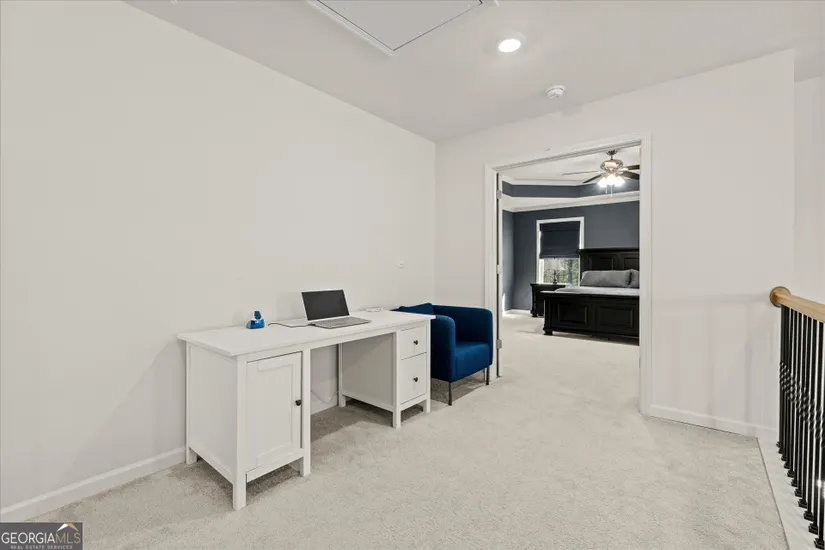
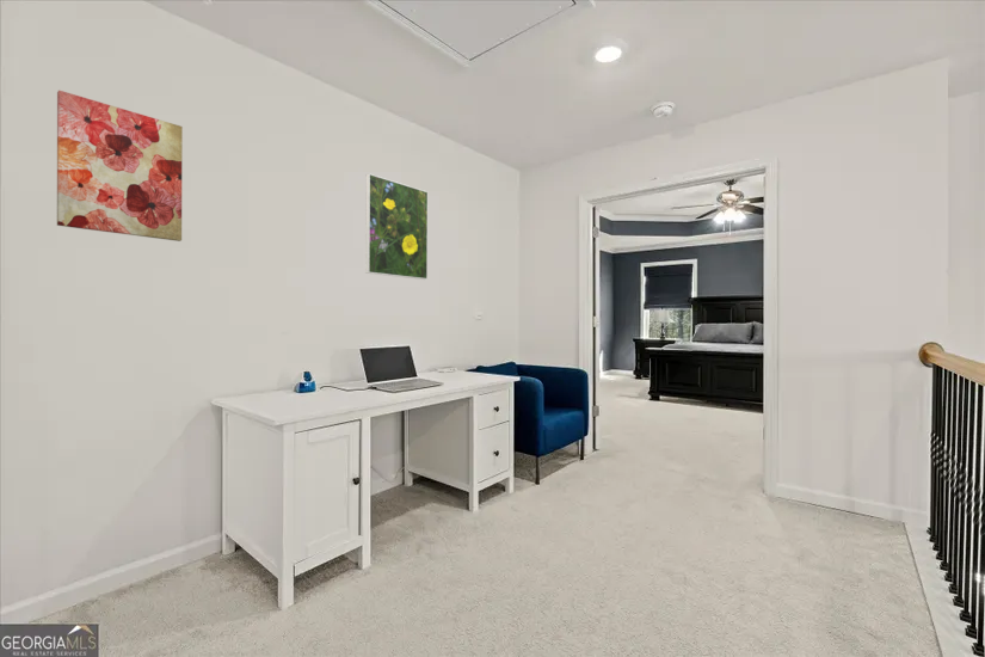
+ wall art [56,88,184,242]
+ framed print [364,172,429,281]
